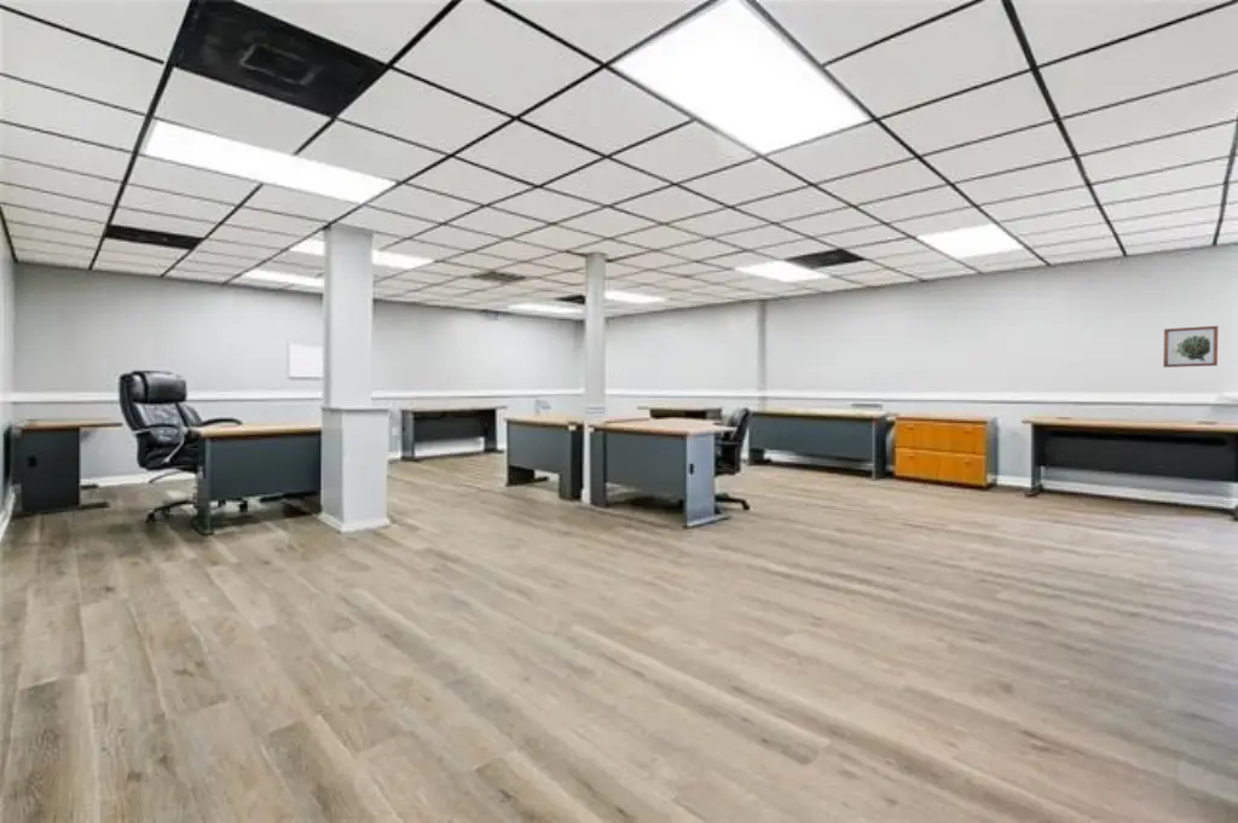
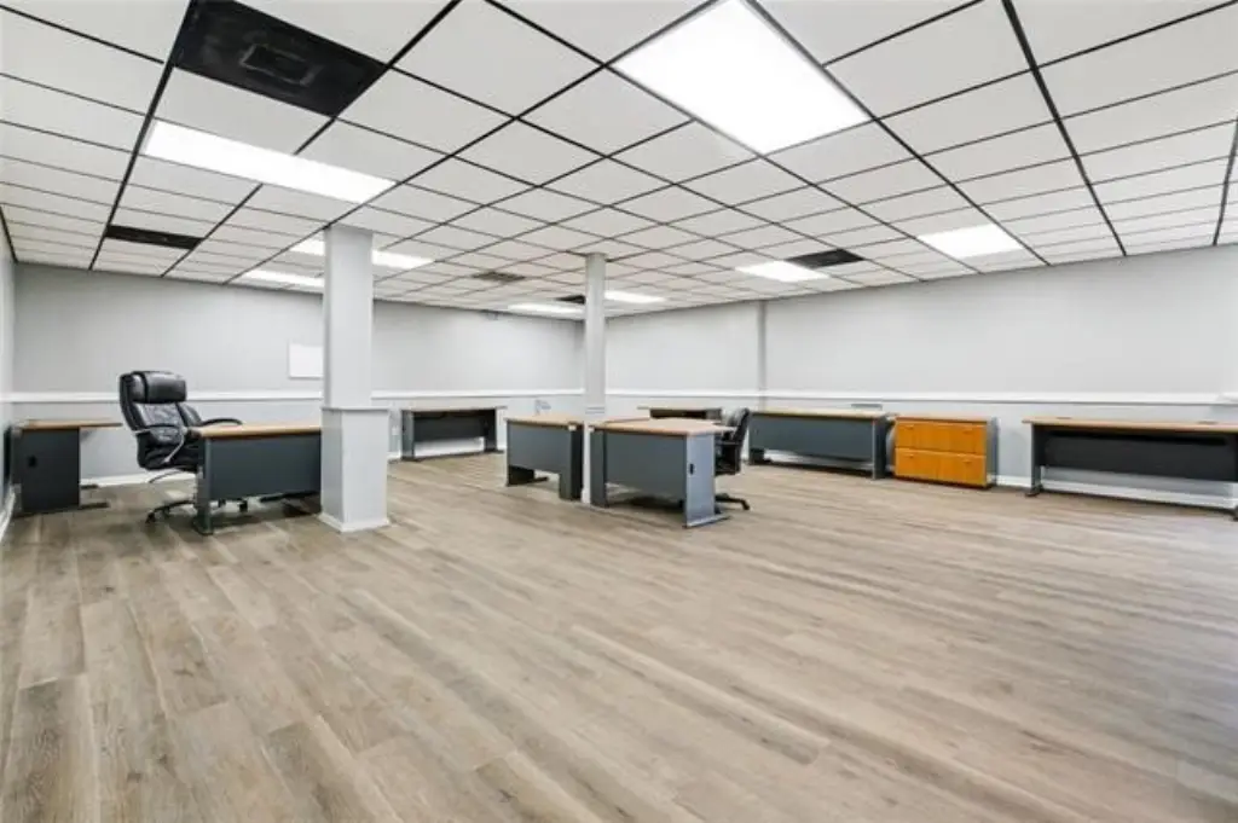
- wall art [1162,325,1219,369]
